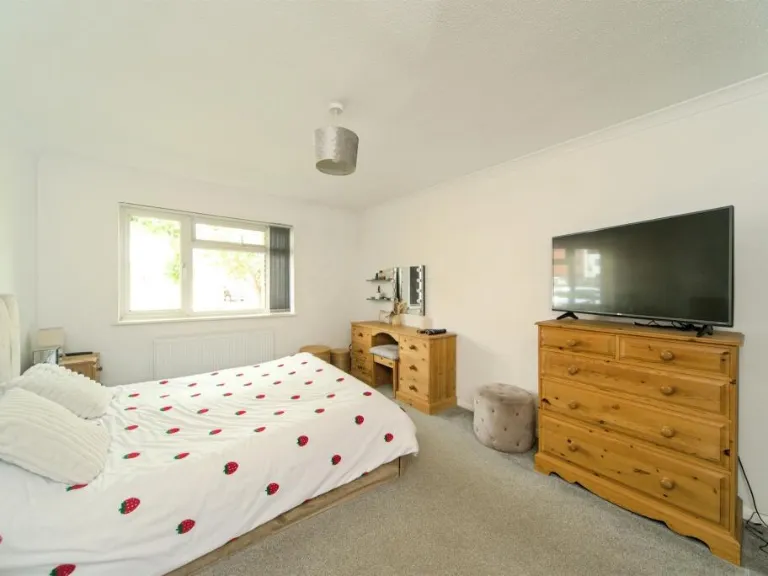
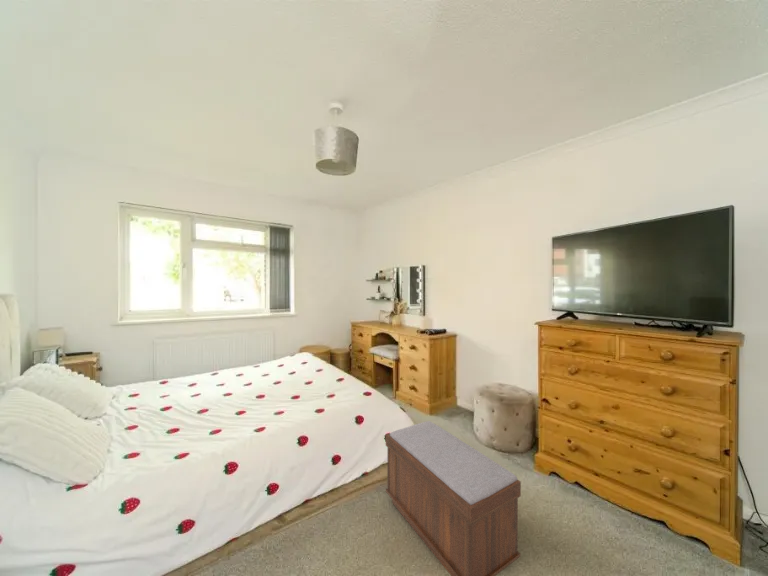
+ bench [385,420,522,576]
